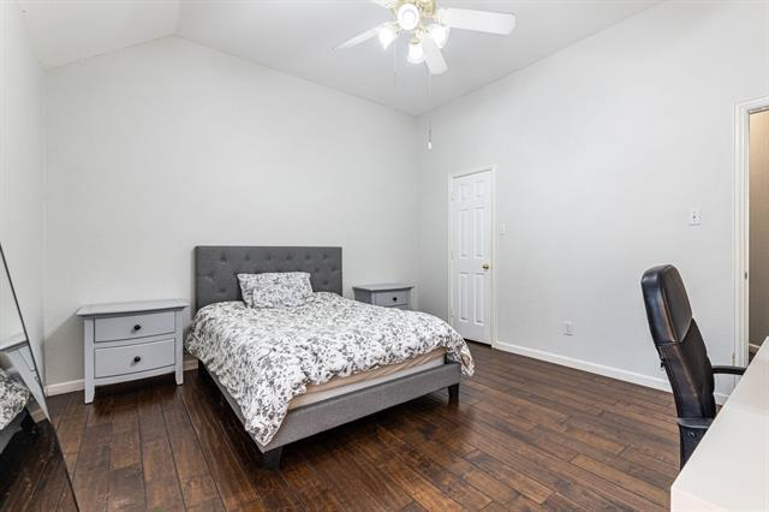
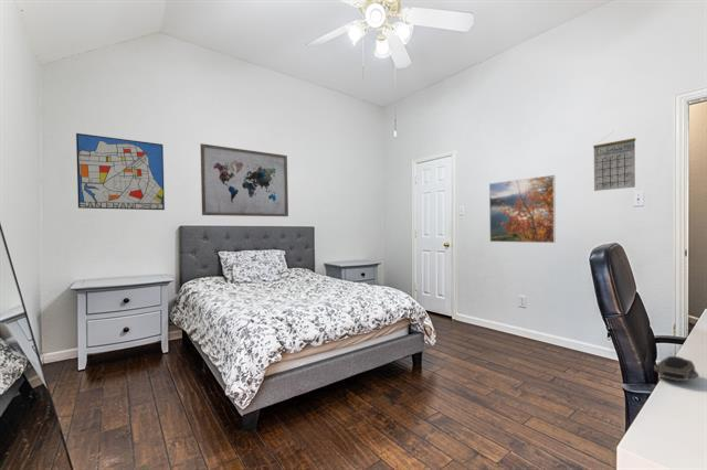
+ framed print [488,174,557,244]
+ calendar [592,131,636,192]
+ wall art [199,142,289,217]
+ wall art [75,132,166,211]
+ computer mouse [653,355,699,382]
